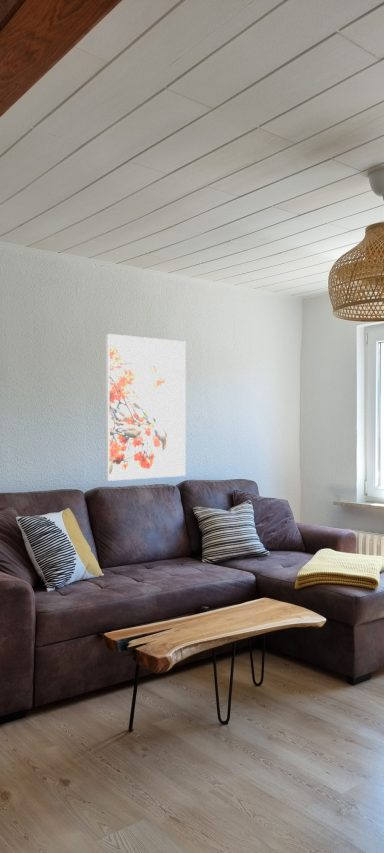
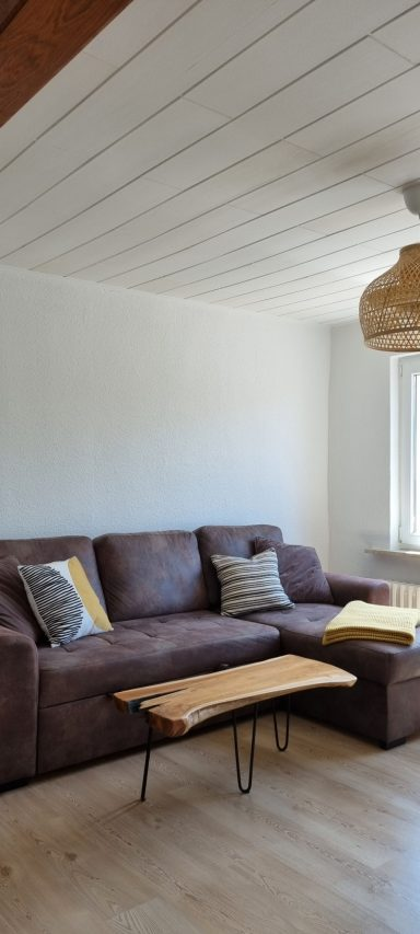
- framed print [105,333,187,482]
